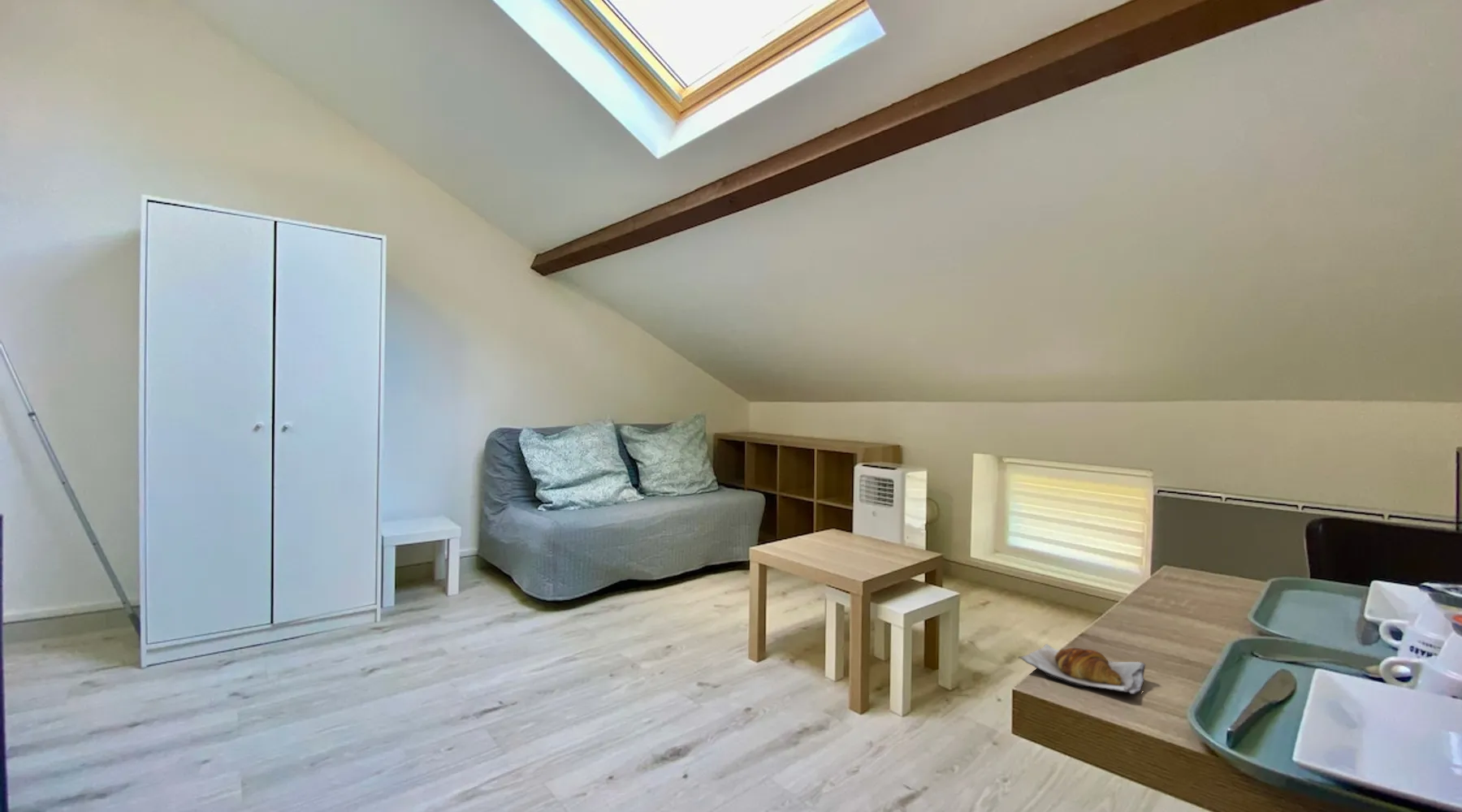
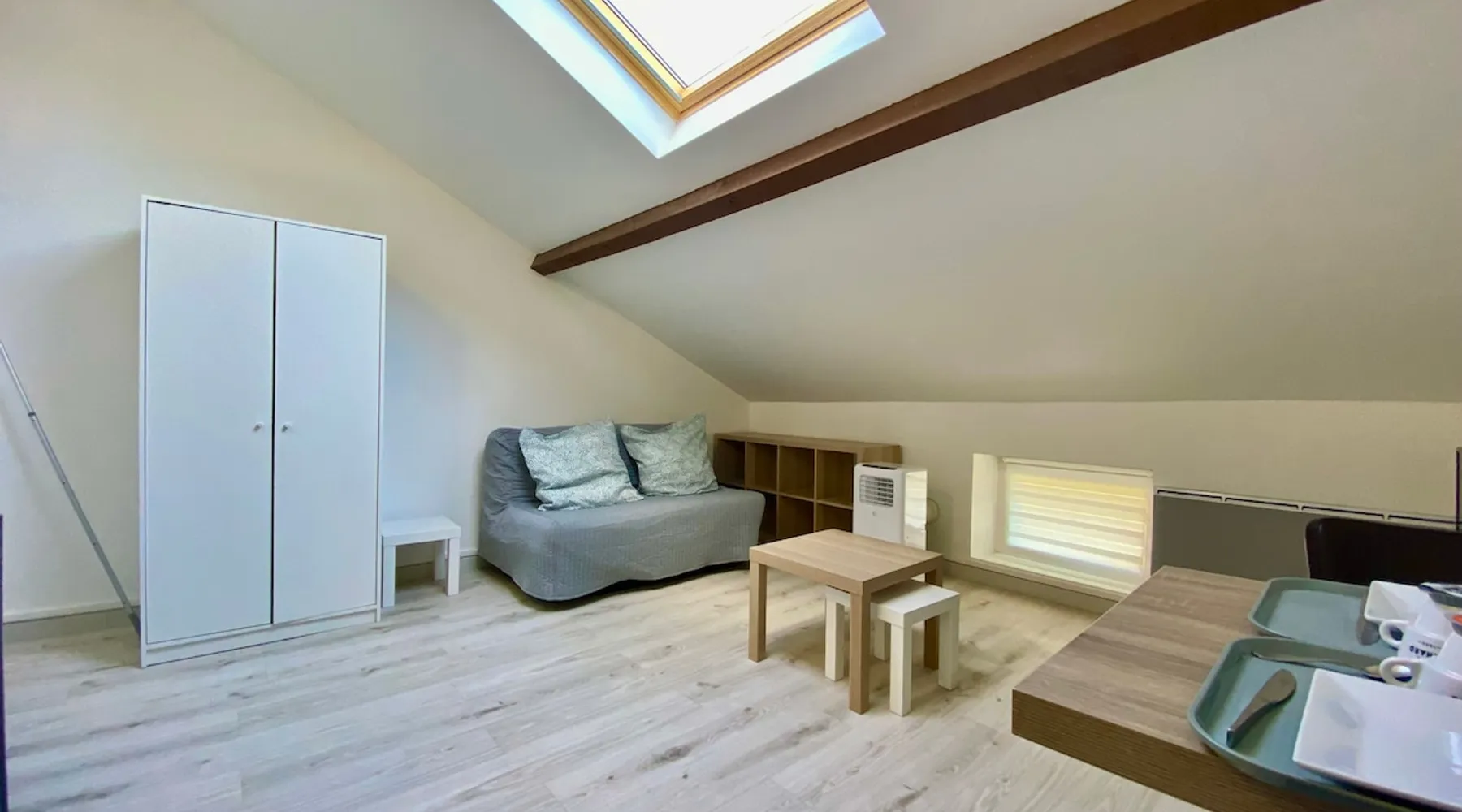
- crescent roll [1017,643,1147,696]
